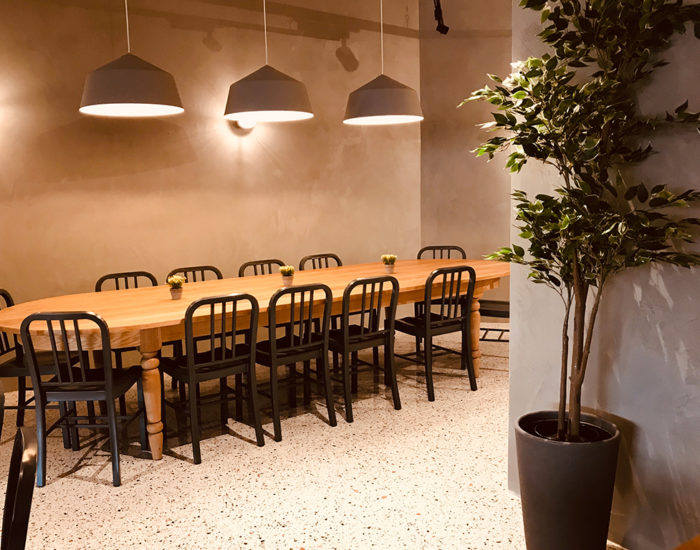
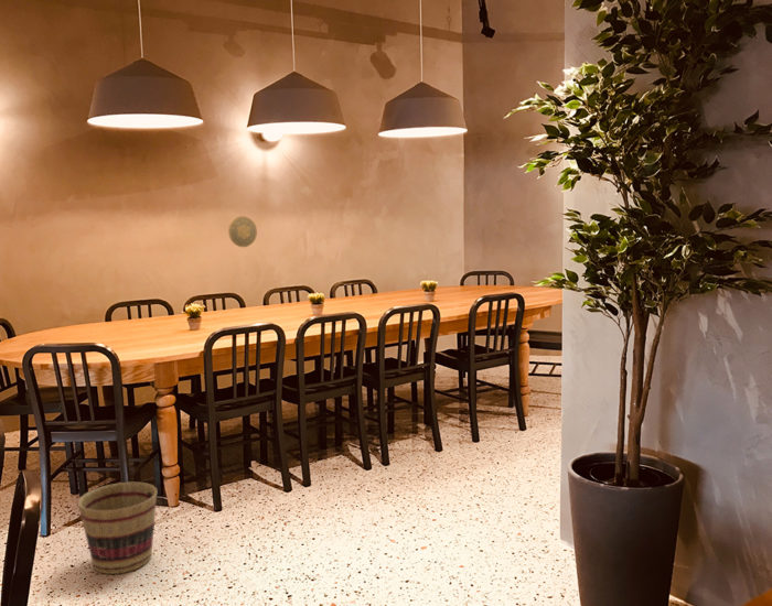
+ decorative plate [227,215,258,248]
+ basket [77,481,158,575]
